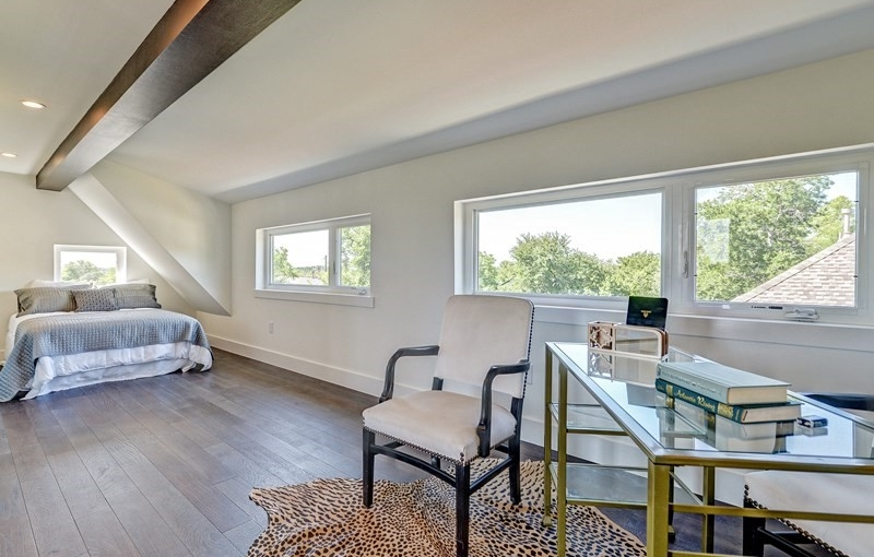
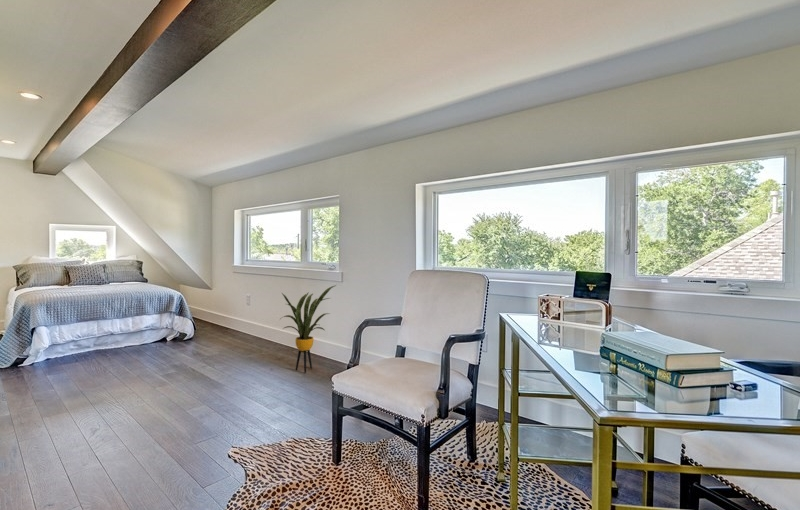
+ house plant [279,284,337,374]
